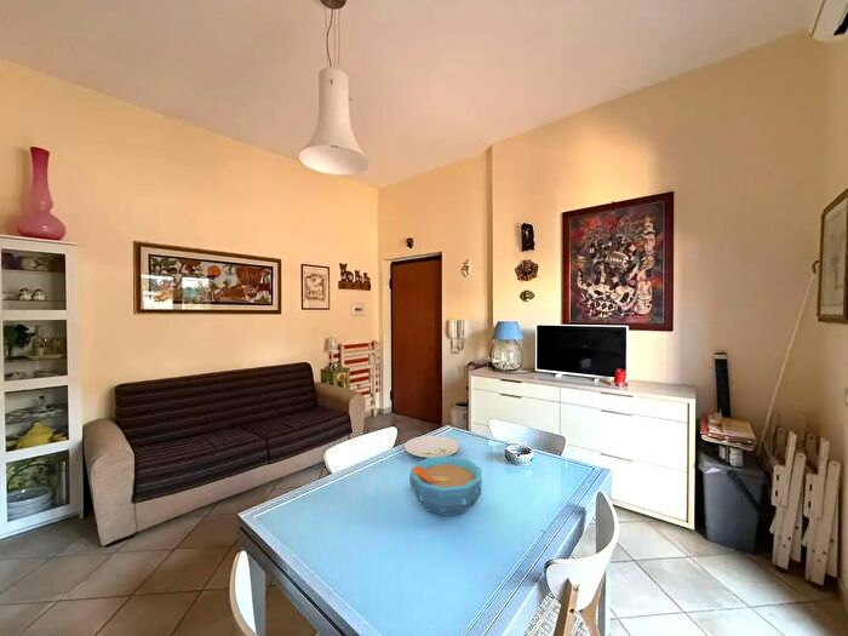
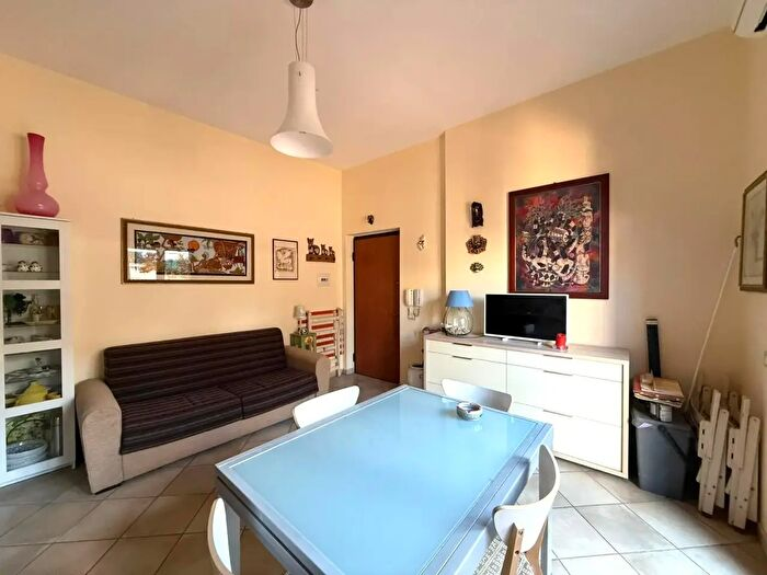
- bowl [408,455,483,517]
- plate [403,435,460,459]
